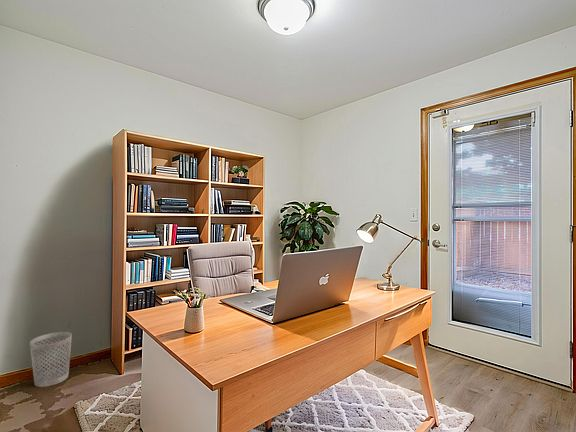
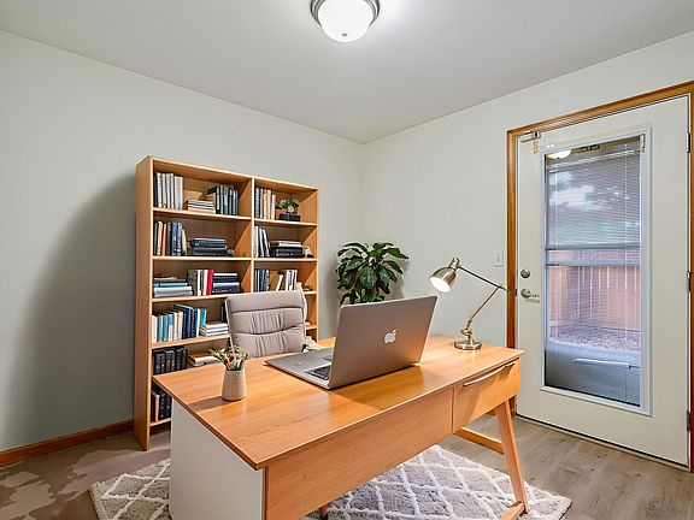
- wastebasket [29,331,73,388]
